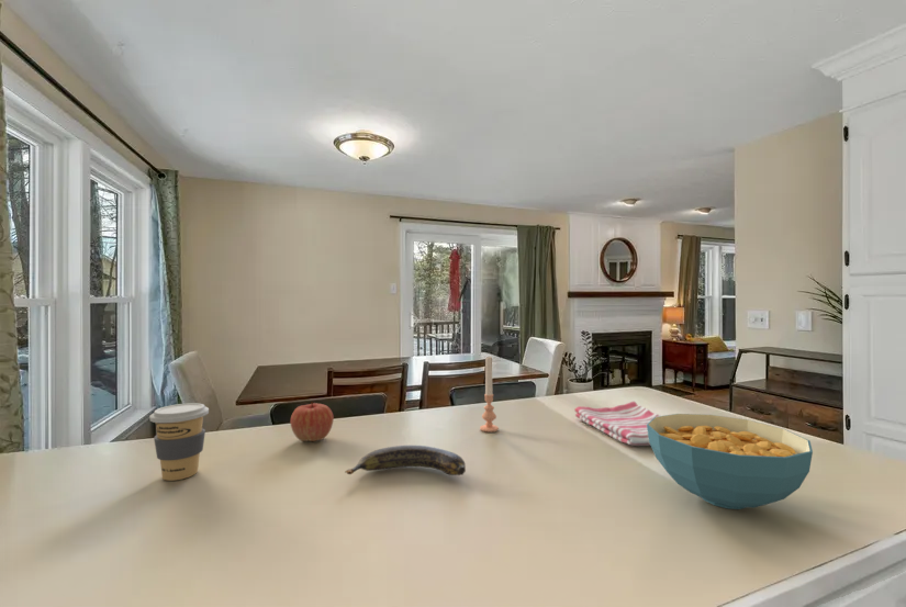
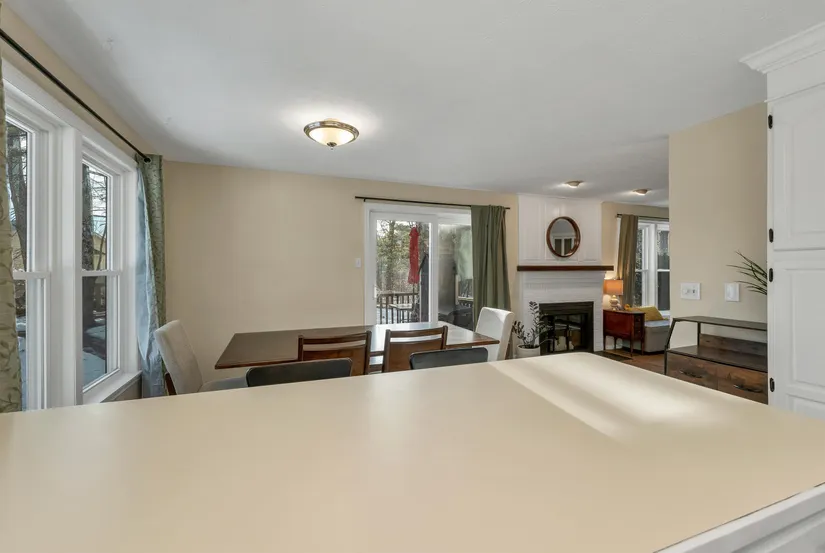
- cereal bowl [647,413,814,510]
- candle [479,356,500,432]
- dish towel [574,401,661,447]
- banana [344,445,467,476]
- apple [289,401,335,442]
- coffee cup [148,402,210,482]
